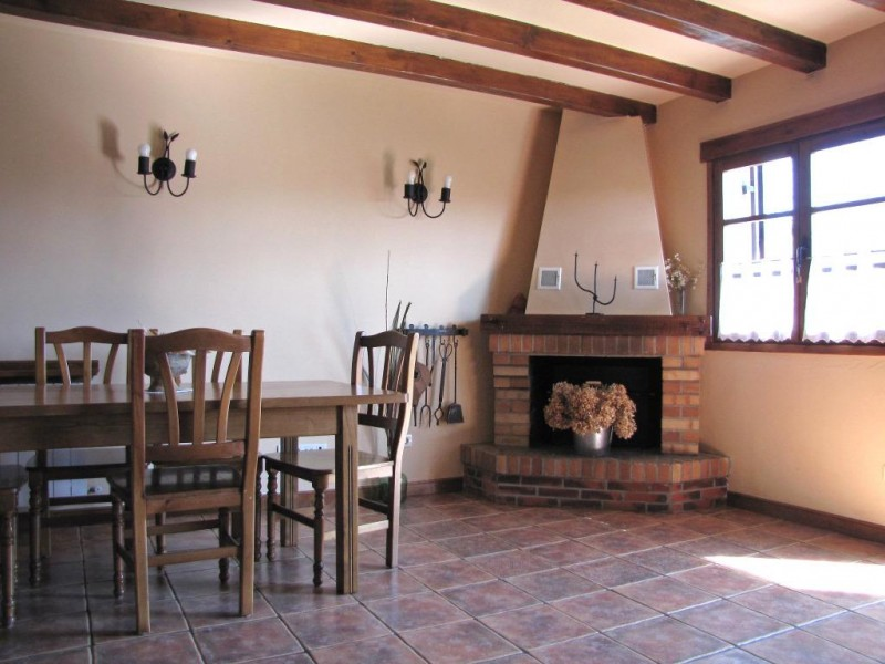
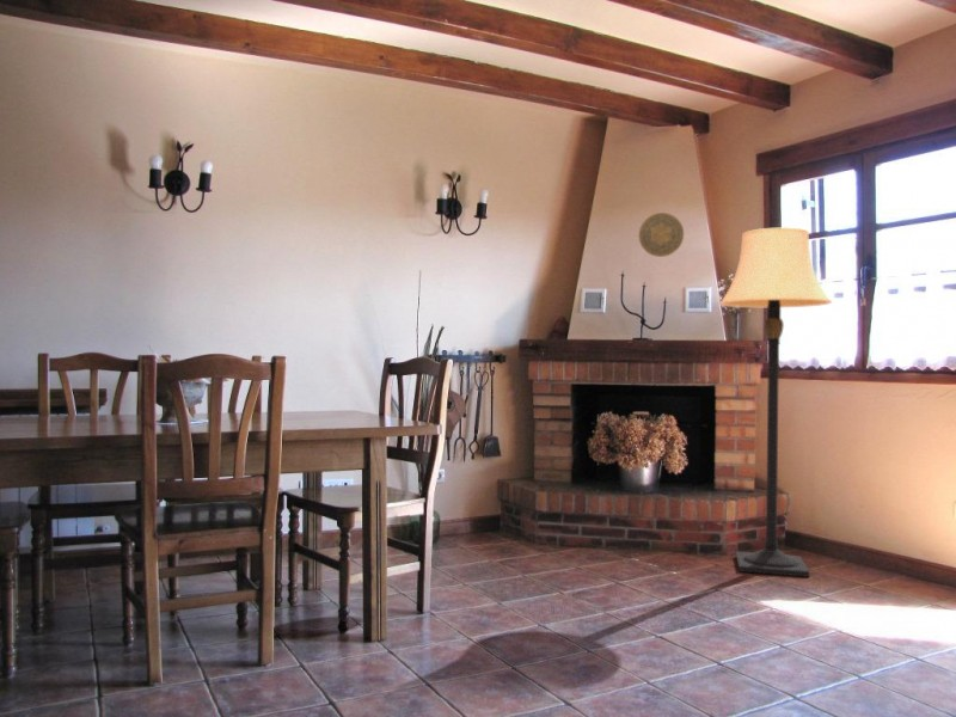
+ lamp [718,226,833,578]
+ decorative plate [638,212,685,258]
